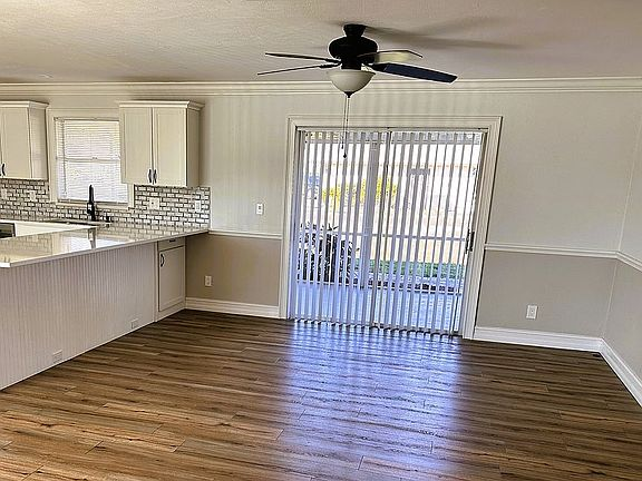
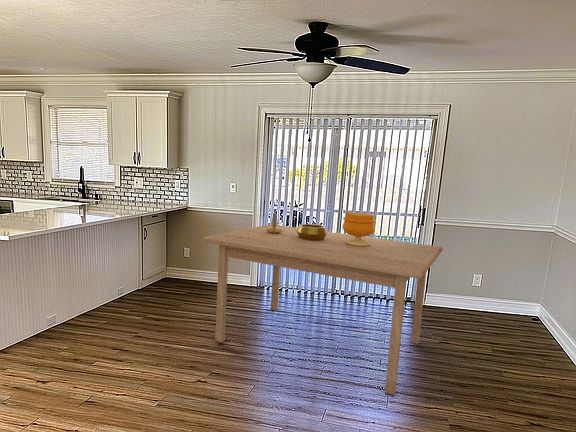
+ table [202,223,443,397]
+ candlestick [266,212,283,234]
+ footed bowl [342,211,377,246]
+ decorative bowl [297,223,328,241]
